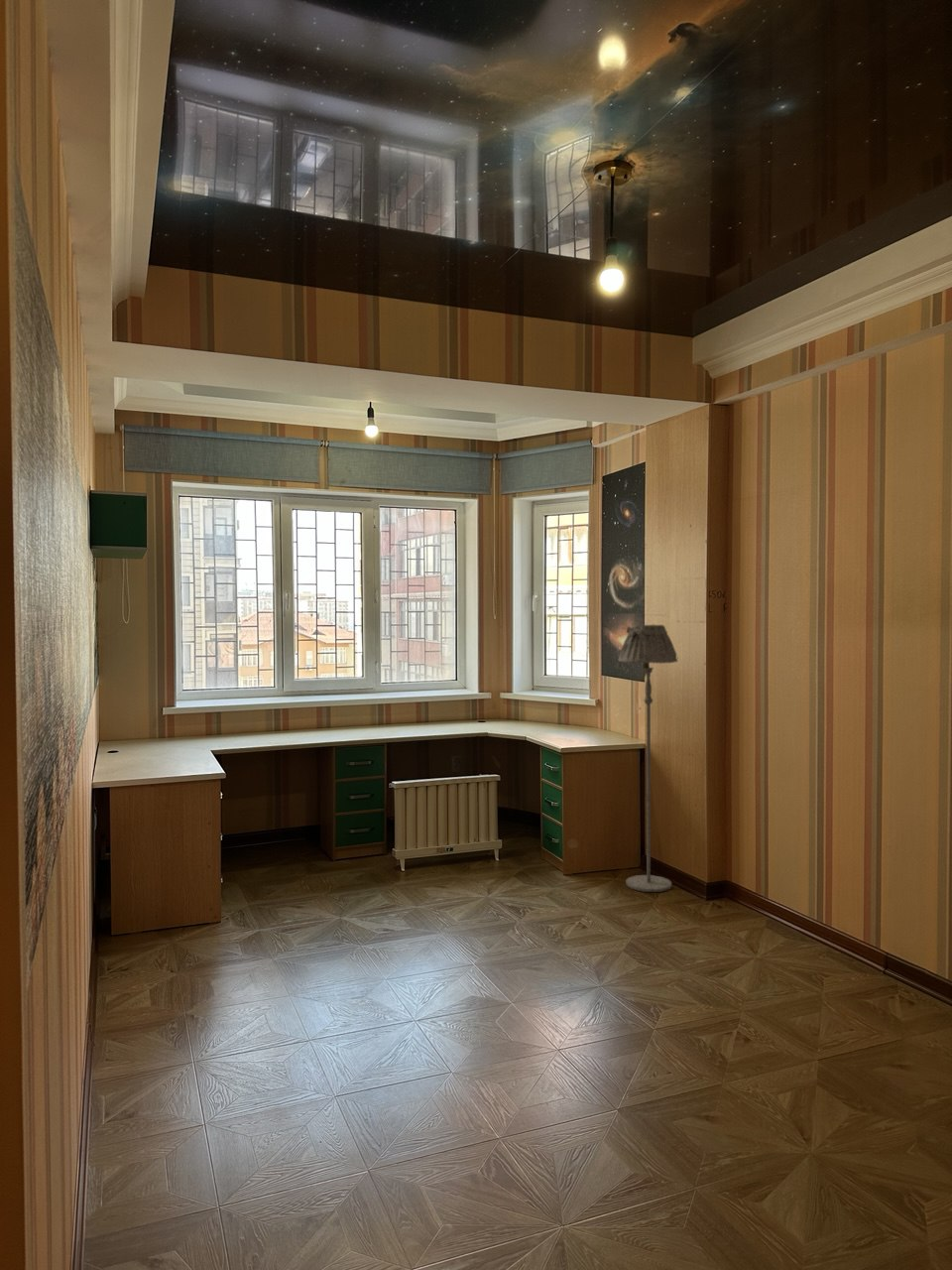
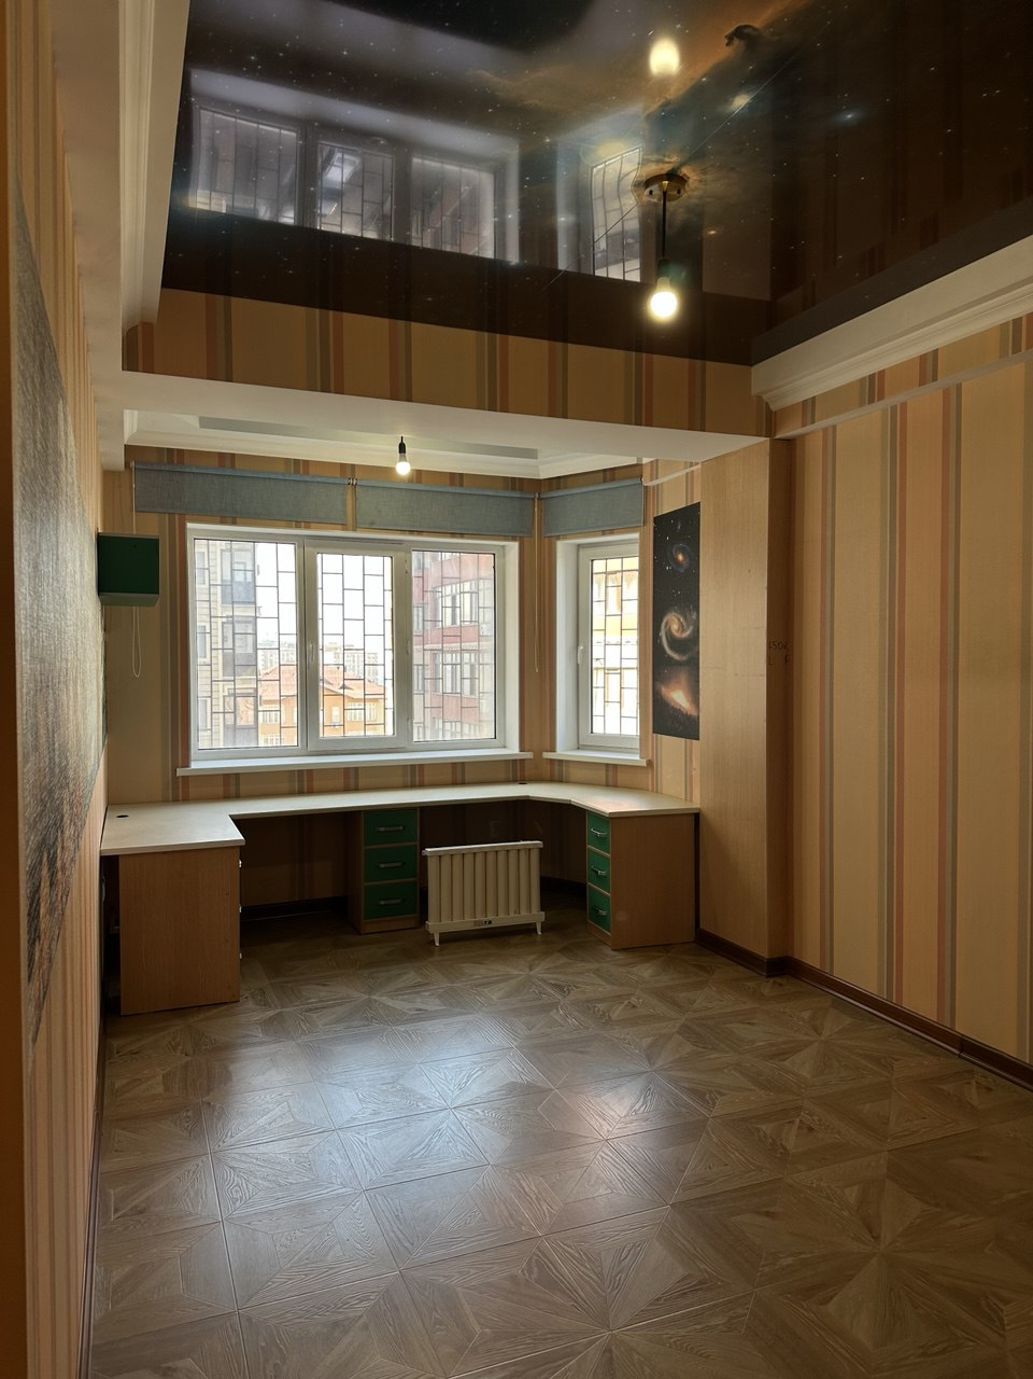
- floor lamp [618,624,678,893]
